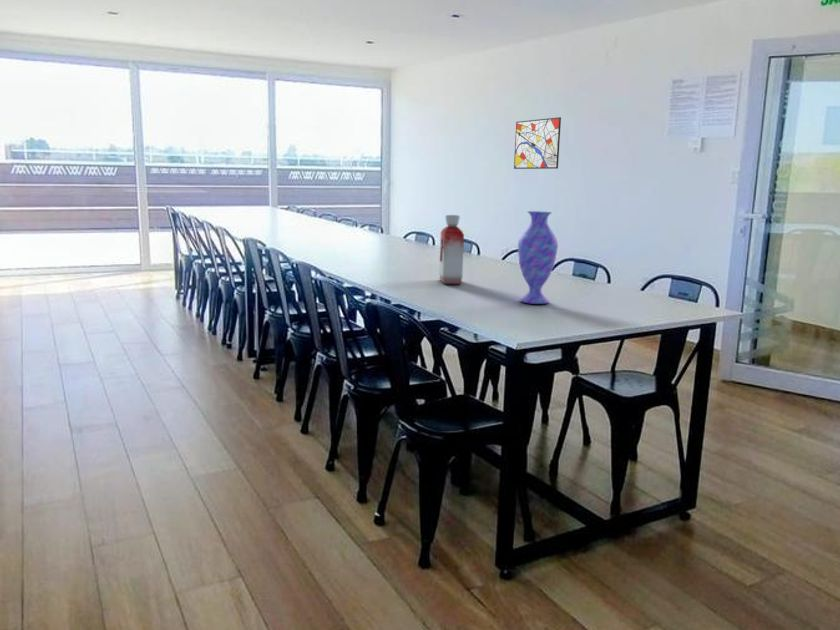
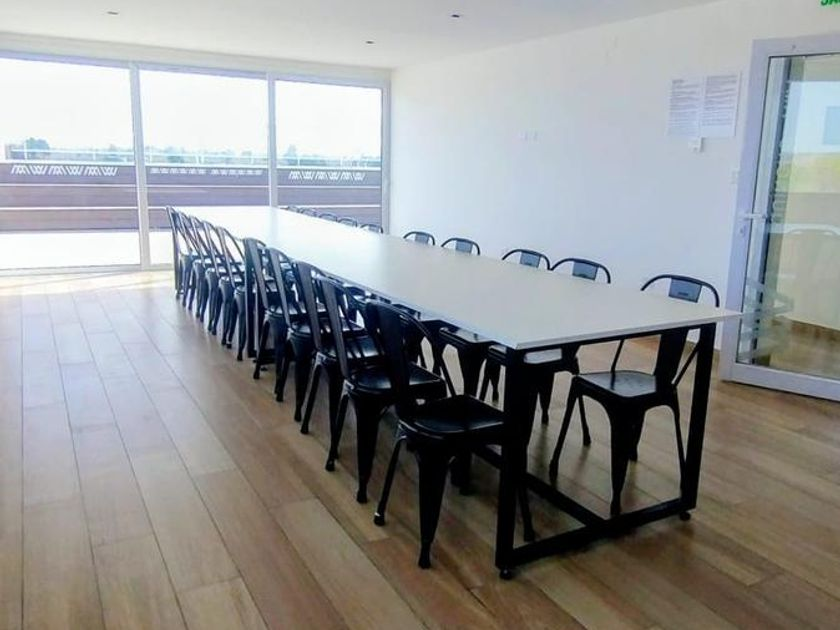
- bottle [438,214,465,285]
- wall art [513,116,562,170]
- vase [517,210,559,305]
